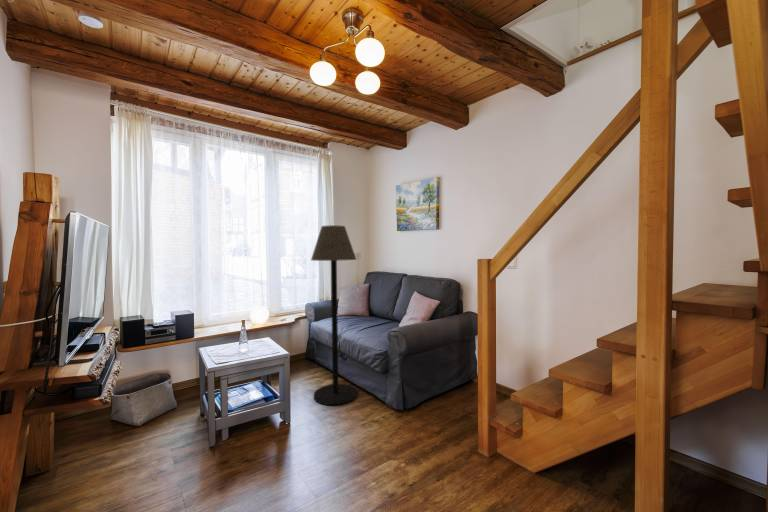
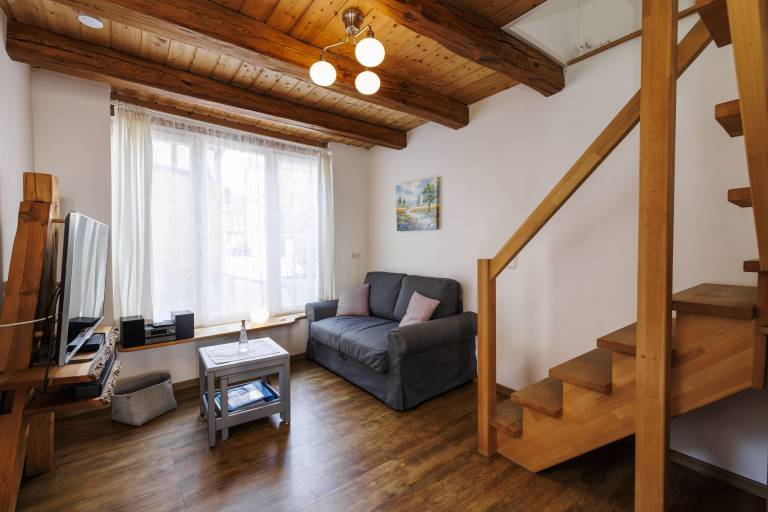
- floor lamp [310,224,358,406]
